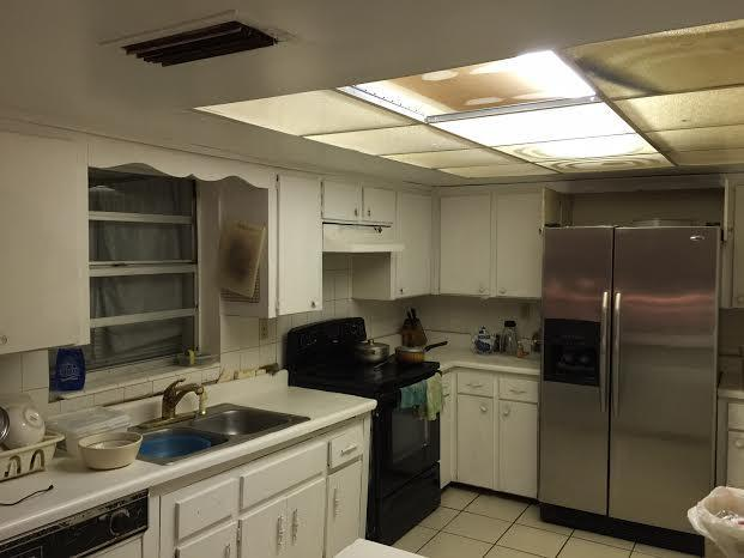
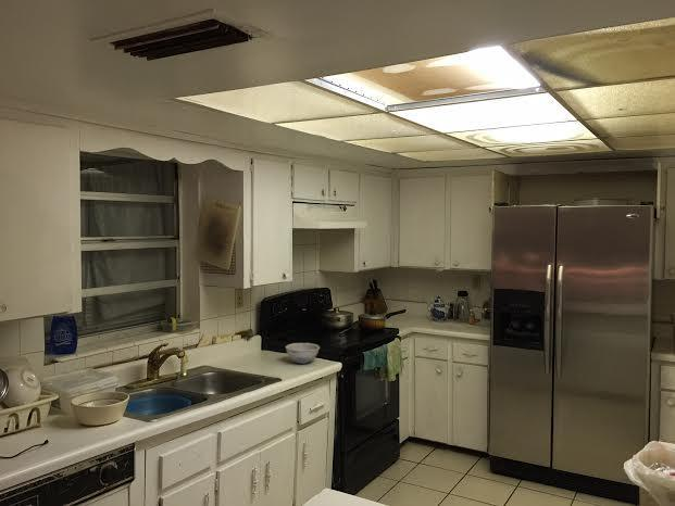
+ bowl [285,342,321,365]
